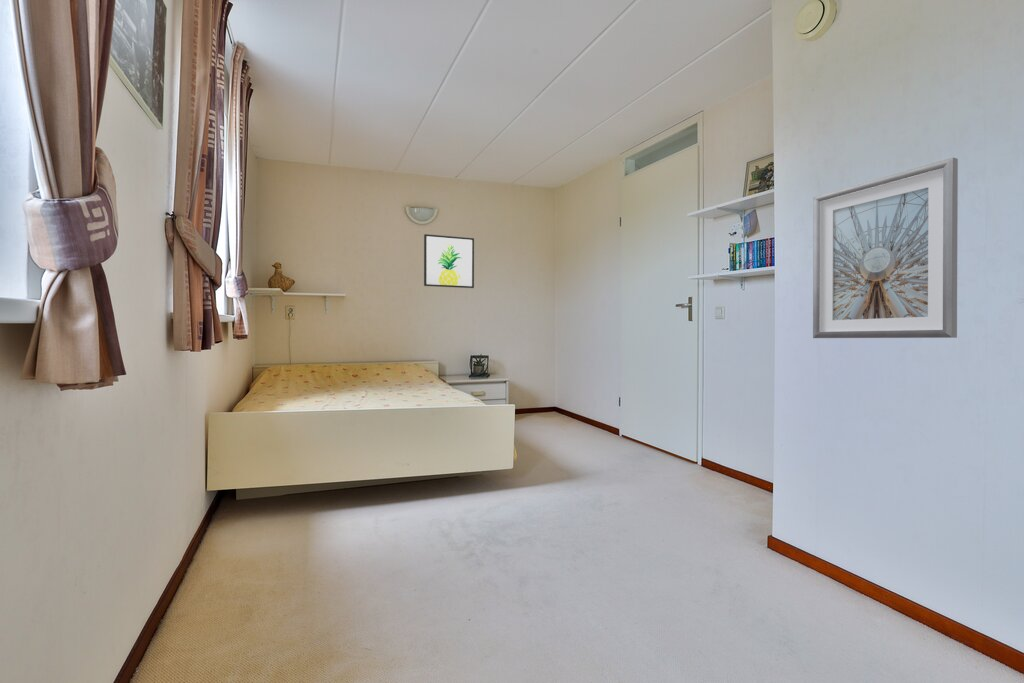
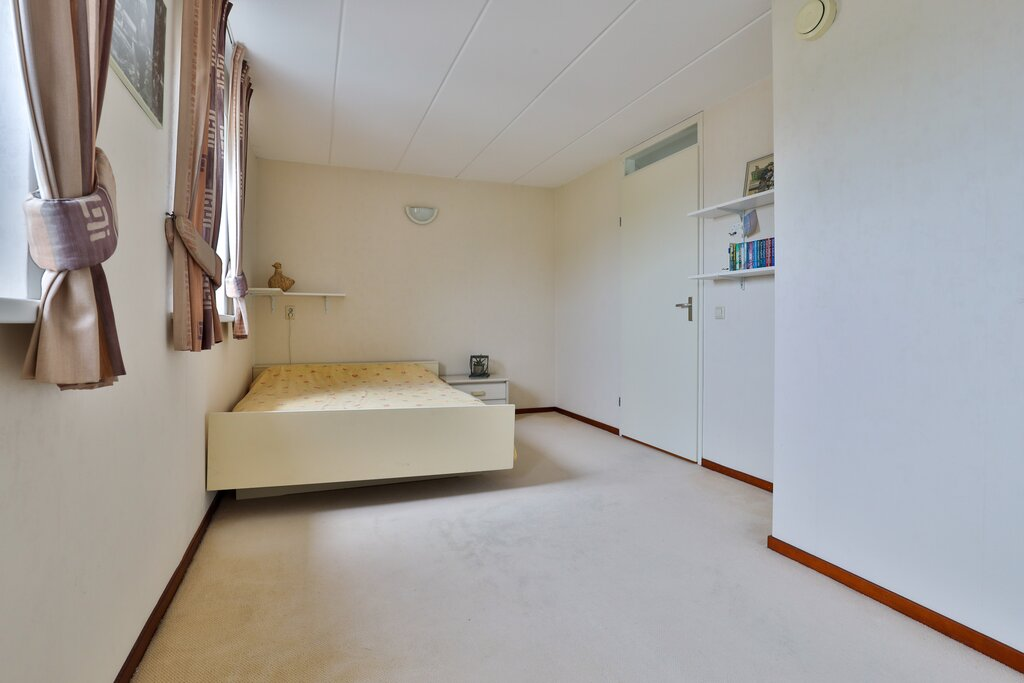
- picture frame [812,157,959,339]
- wall art [423,233,475,289]
